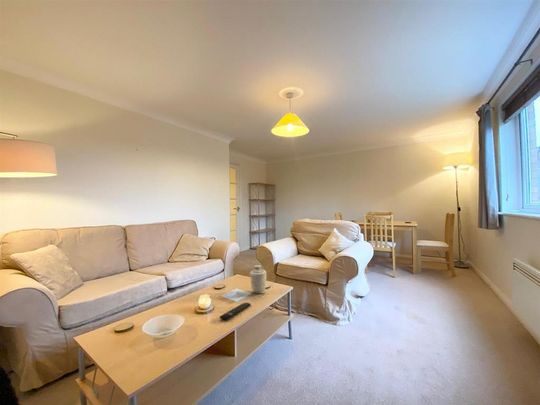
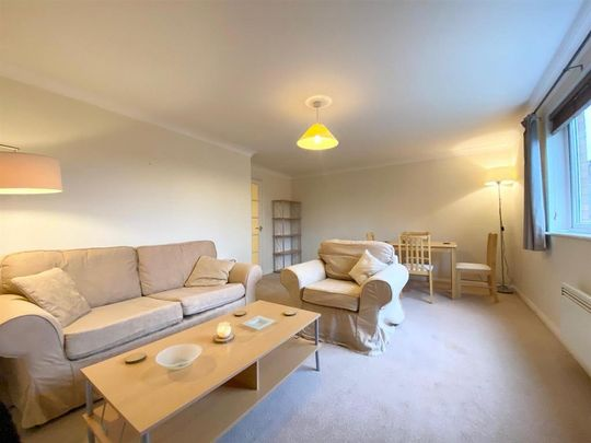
- vase [249,264,267,294]
- remote control [219,302,251,321]
